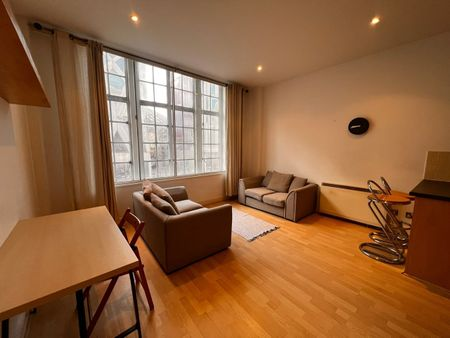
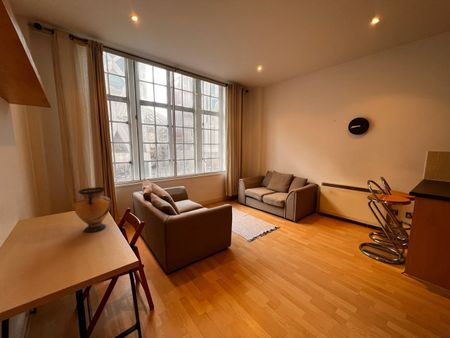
+ vase [73,186,112,233]
